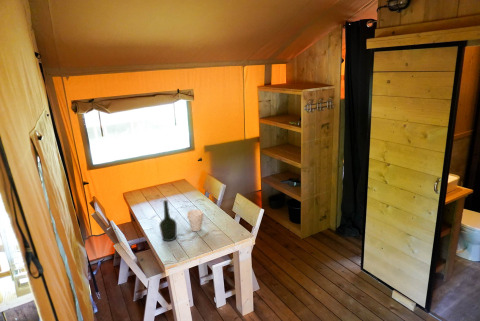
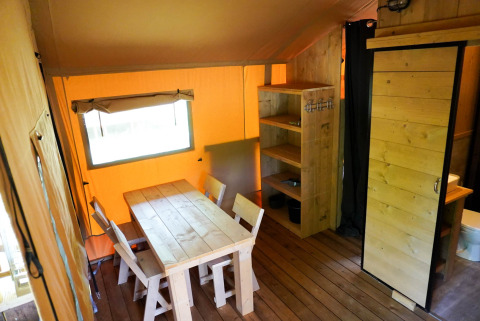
- bottle [158,199,178,242]
- cup [186,209,204,232]
